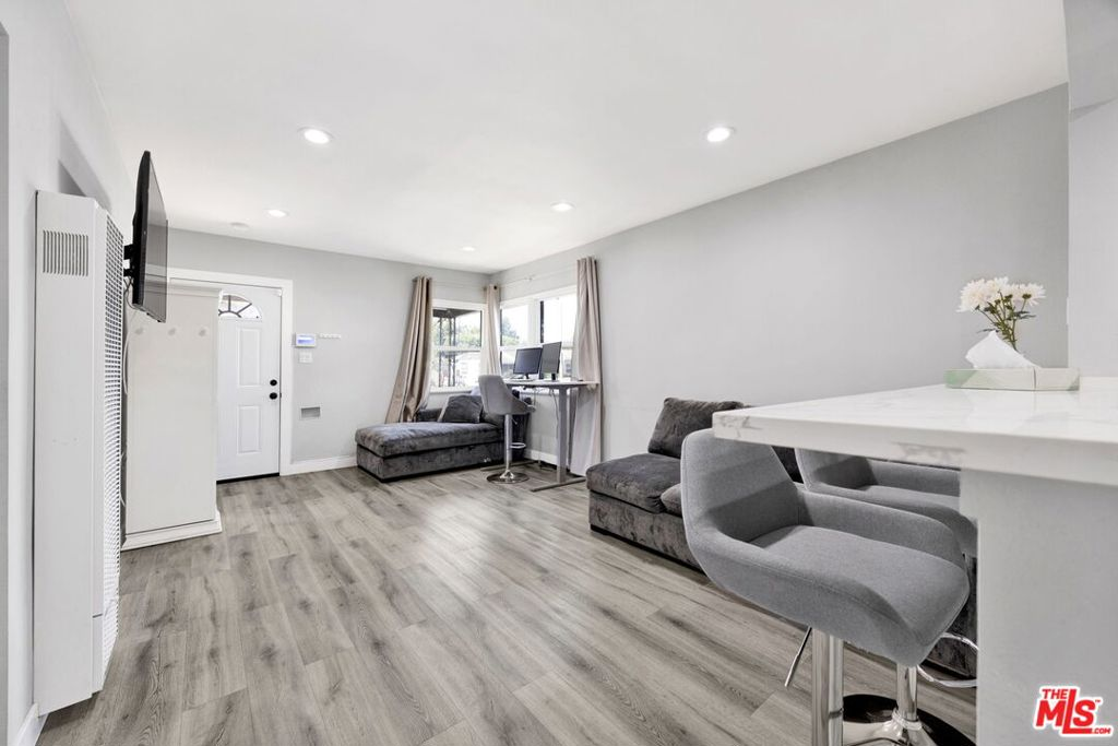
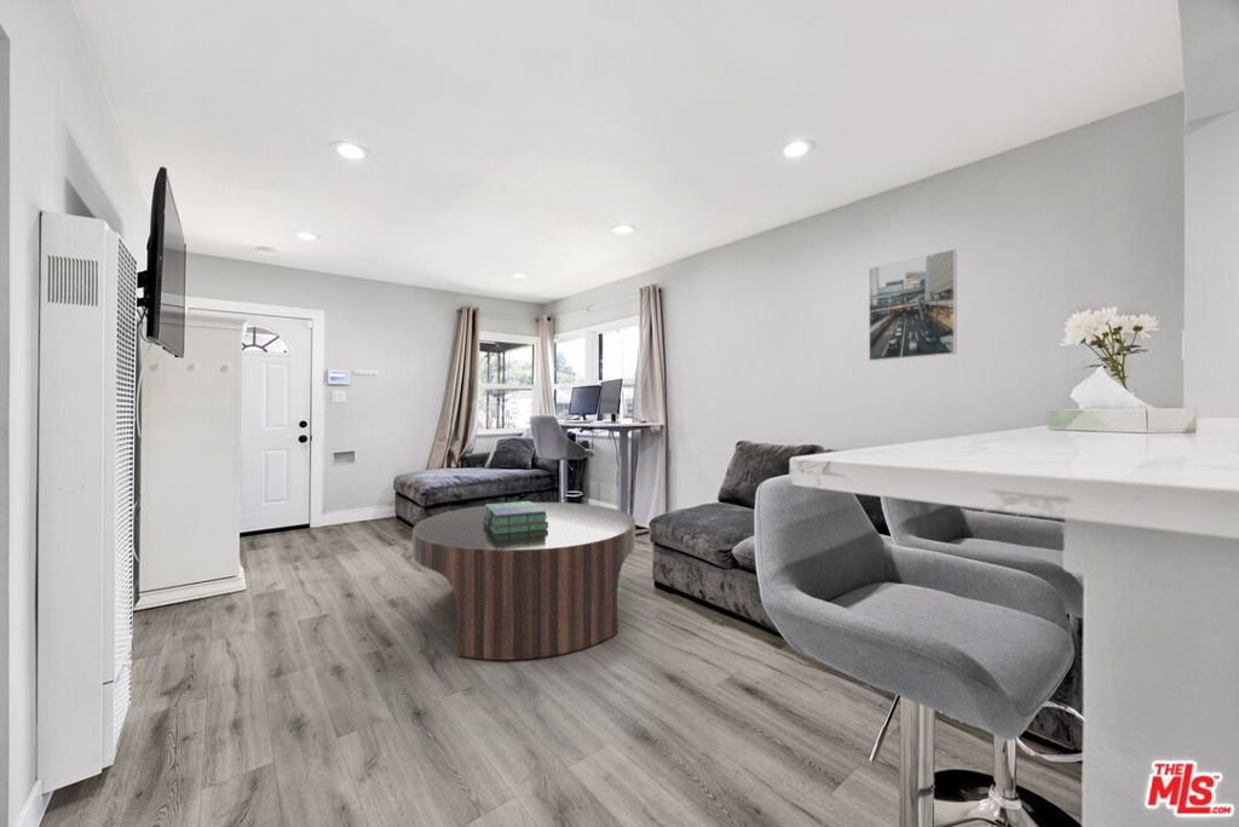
+ coffee table [411,501,636,661]
+ stack of books [483,500,549,534]
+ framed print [868,248,958,362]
